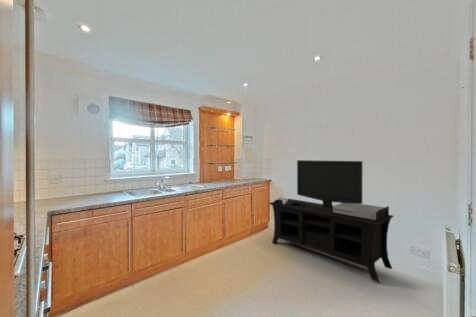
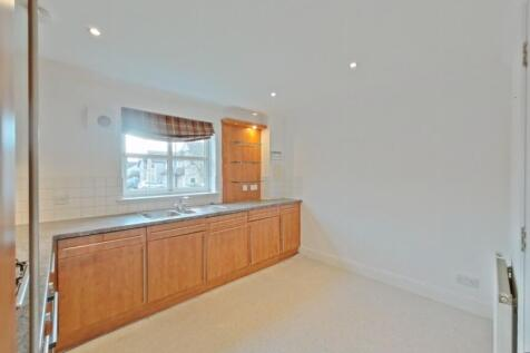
- media console [268,159,395,283]
